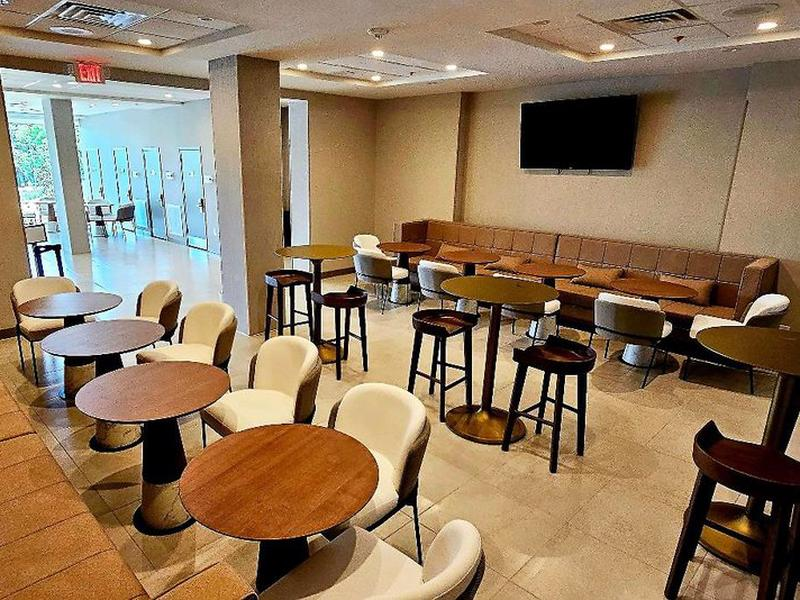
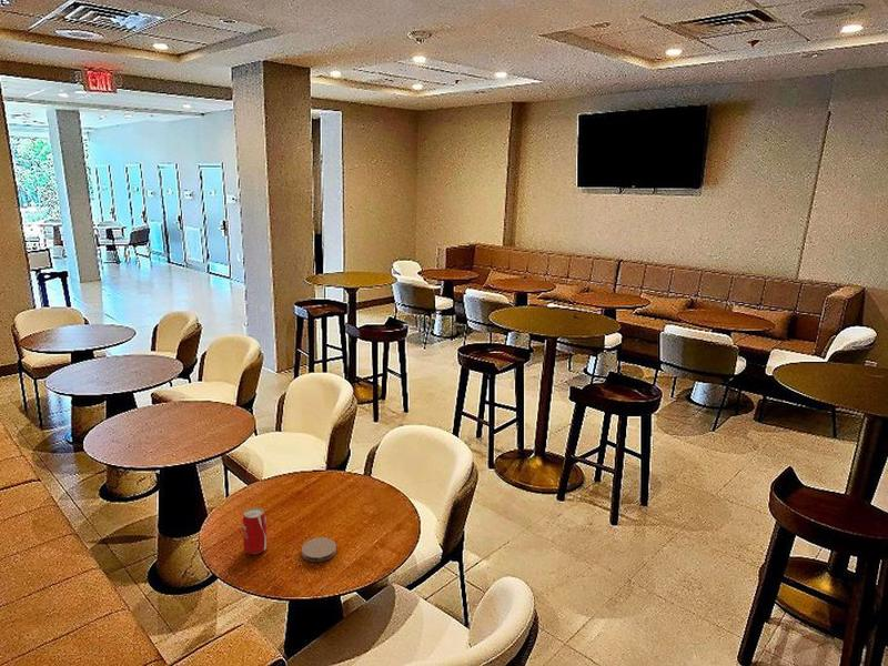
+ coaster [301,536,337,563]
+ beverage can [241,507,269,555]
